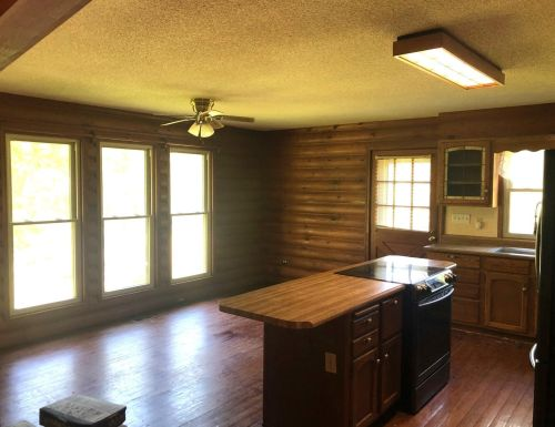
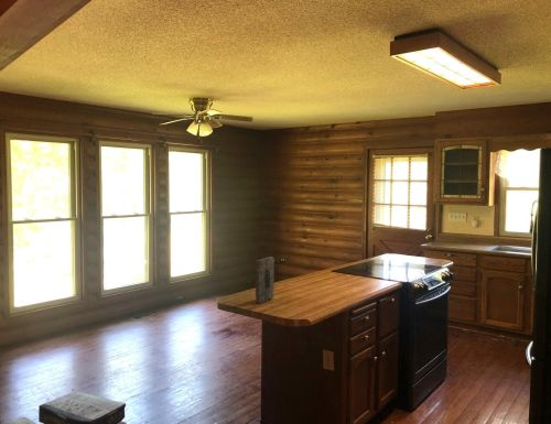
+ book [255,256,276,304]
